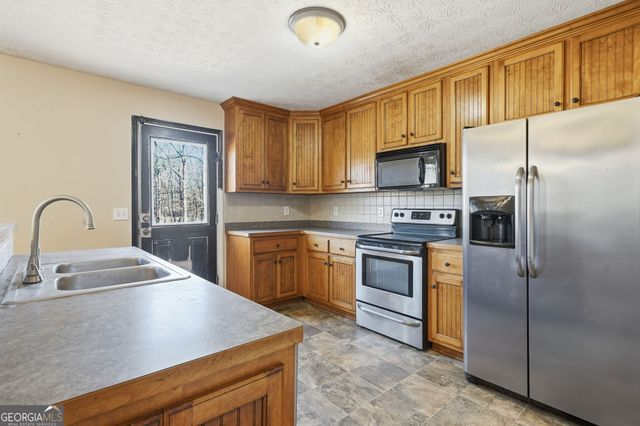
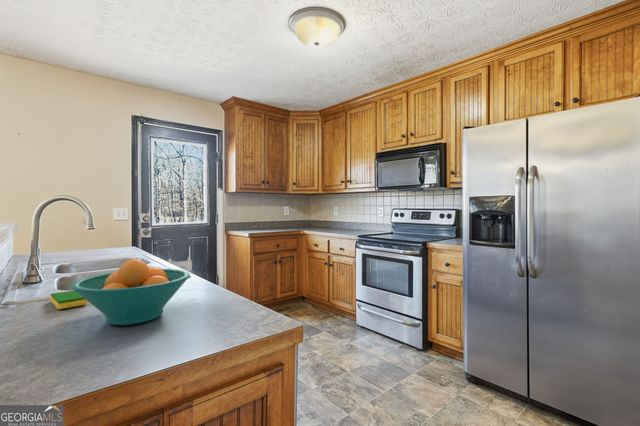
+ dish sponge [50,289,88,310]
+ fruit bowl [70,259,190,326]
